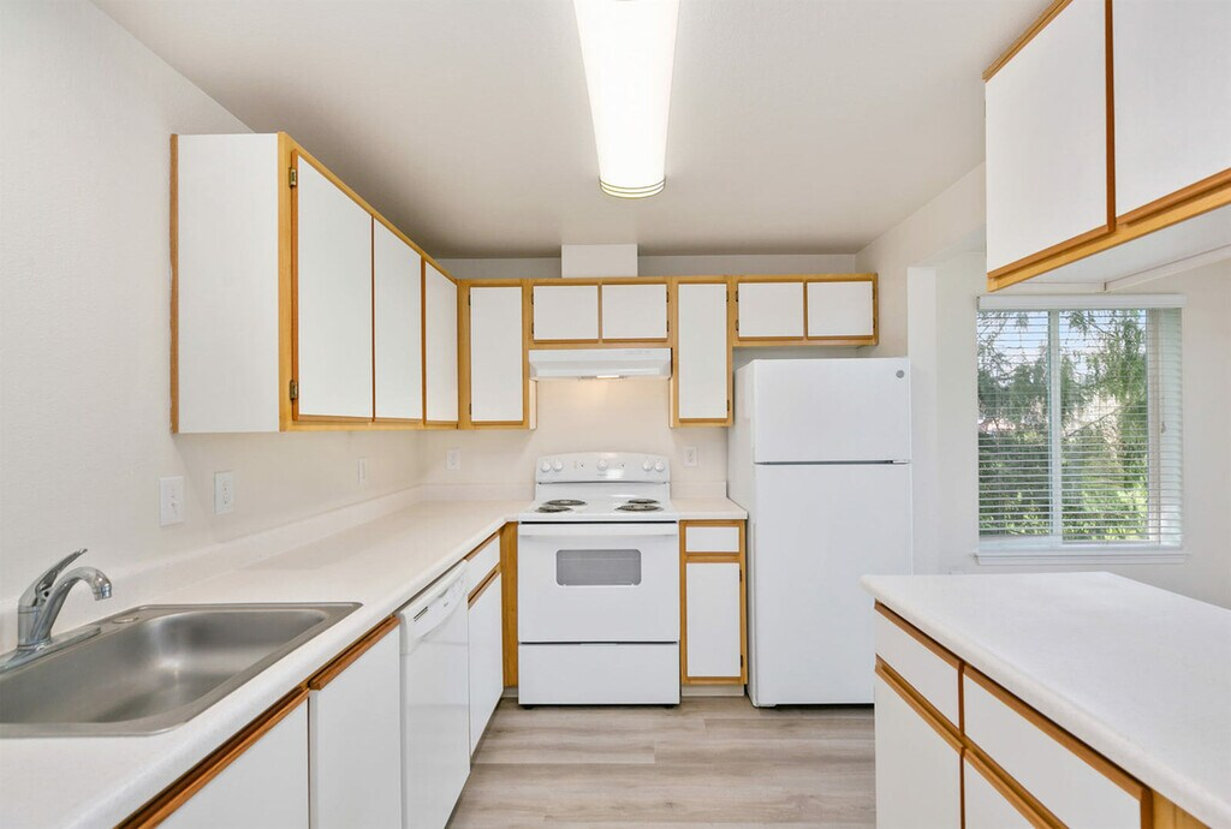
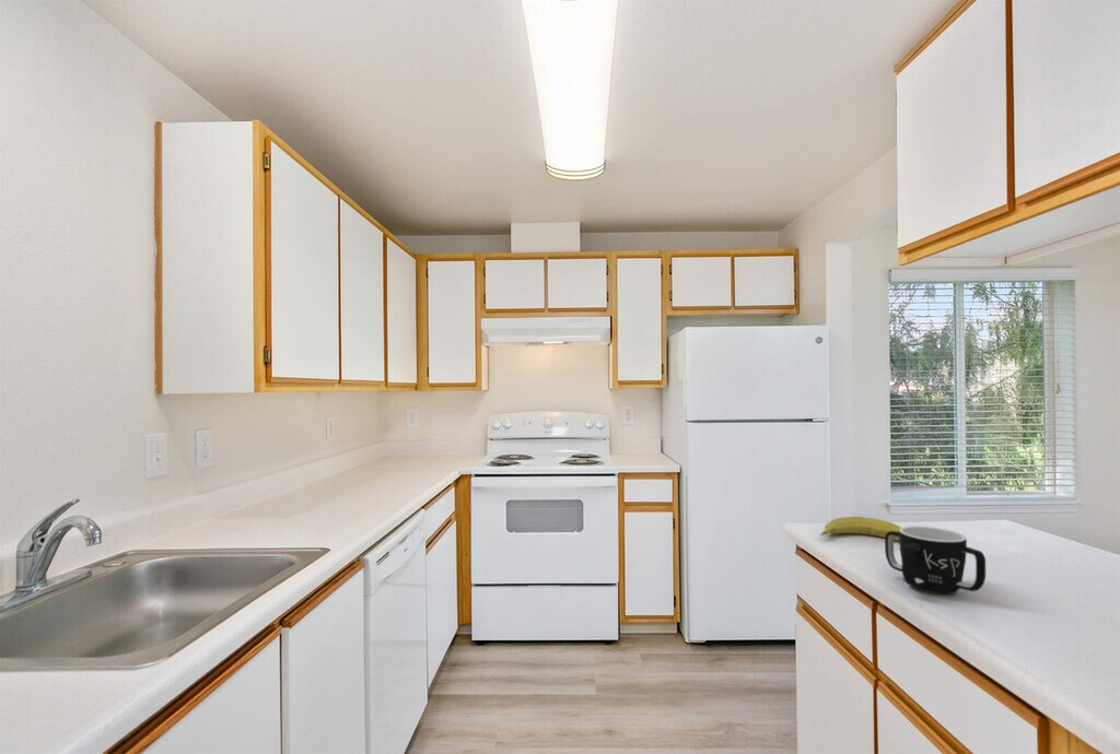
+ mug [884,526,987,596]
+ fruit [820,516,902,542]
